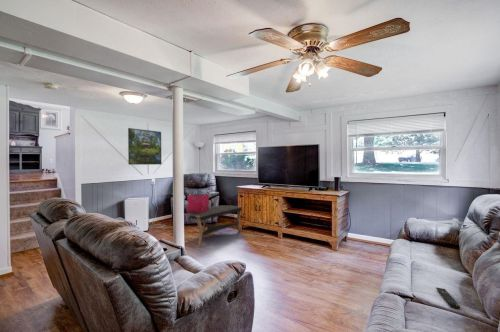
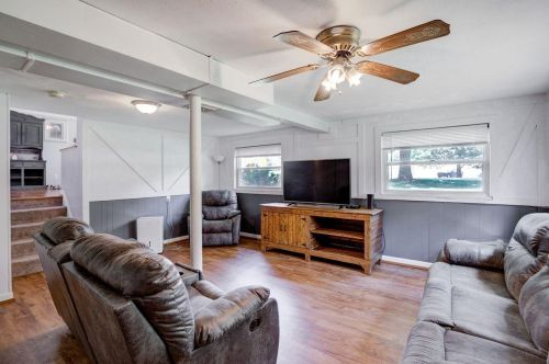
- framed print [127,127,162,166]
- coffee table [186,205,243,248]
- storage bin [186,193,210,213]
- remote control [435,286,461,310]
